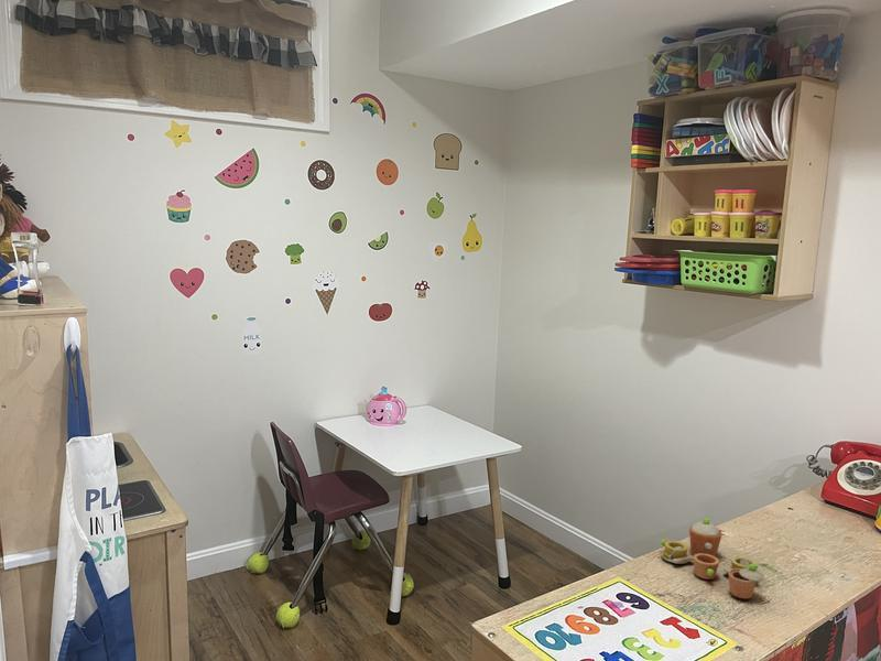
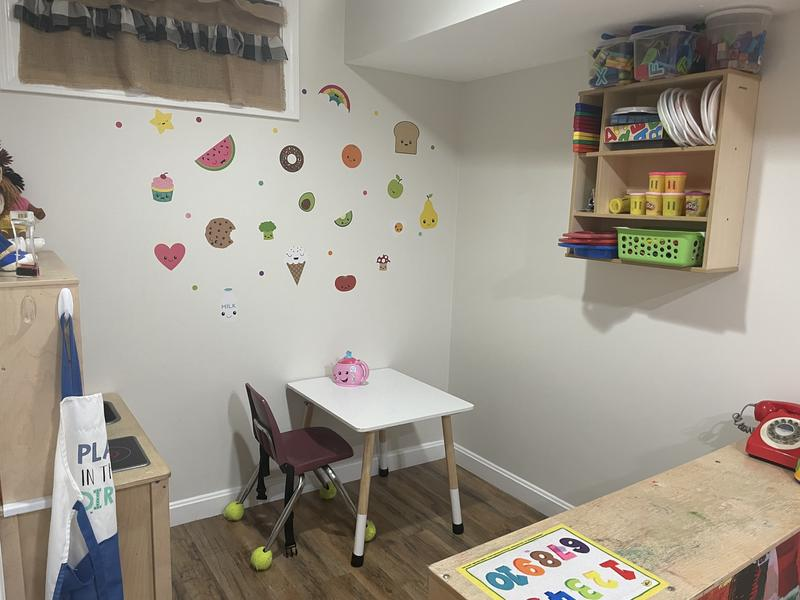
- toy tea set [660,518,765,599]
